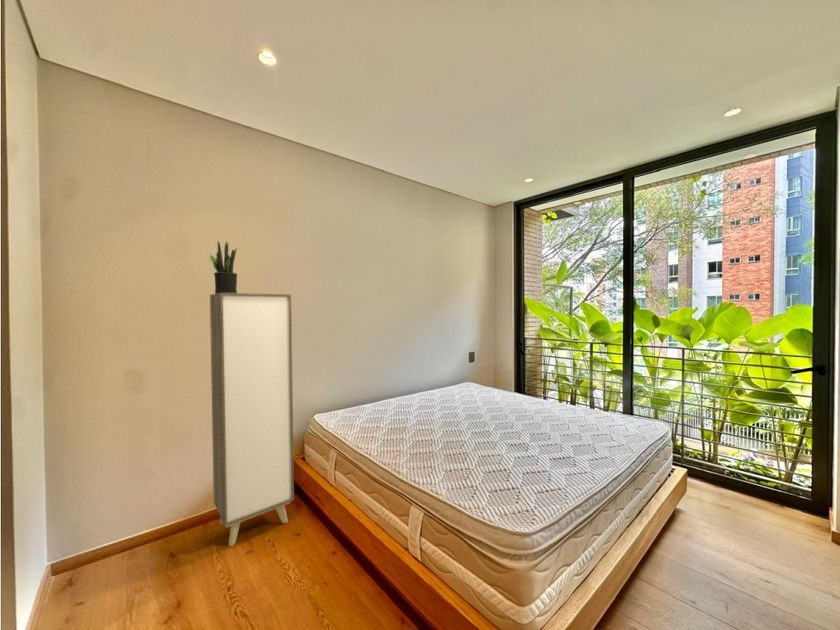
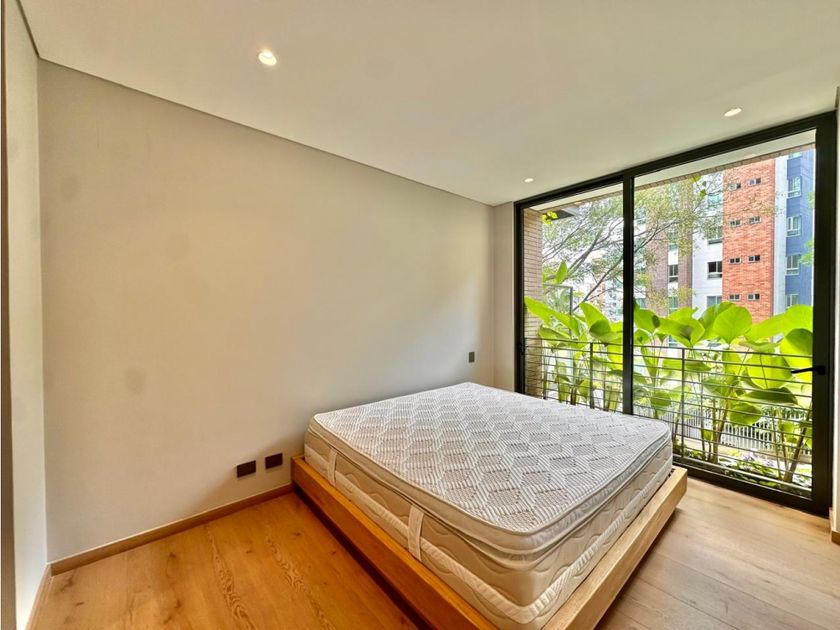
- potted plant [209,240,238,294]
- cabinet [209,292,295,547]
